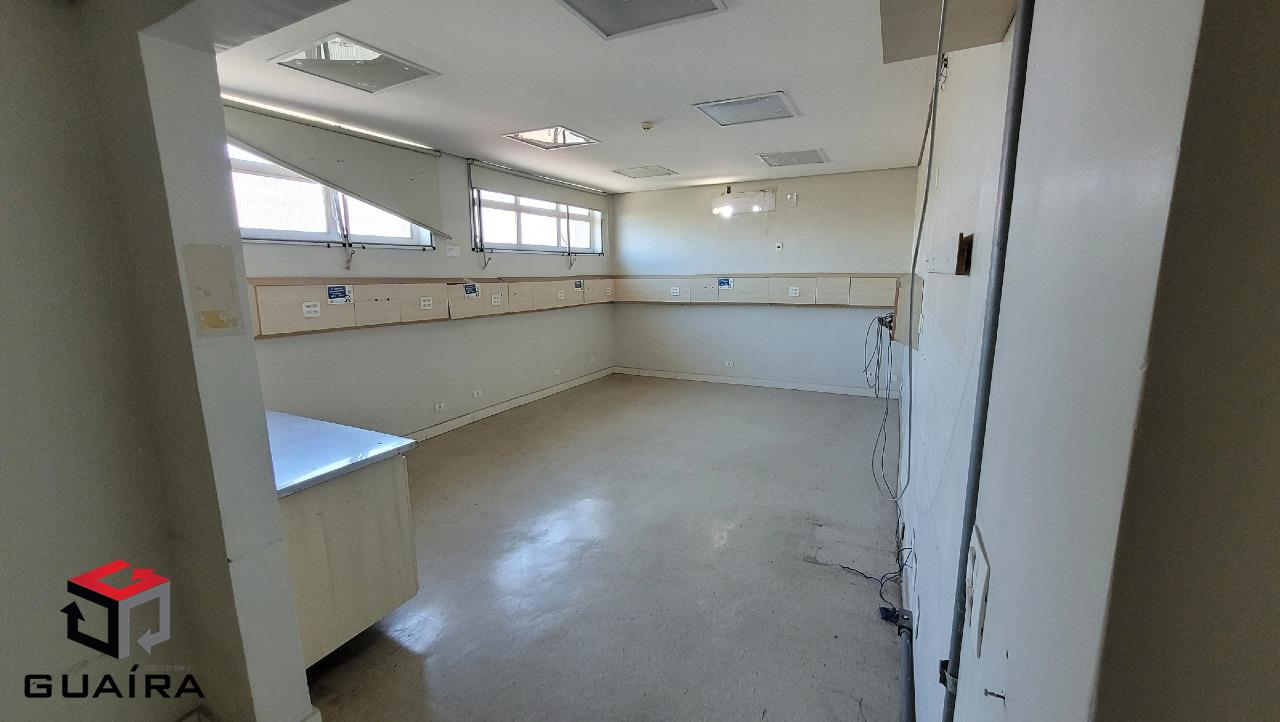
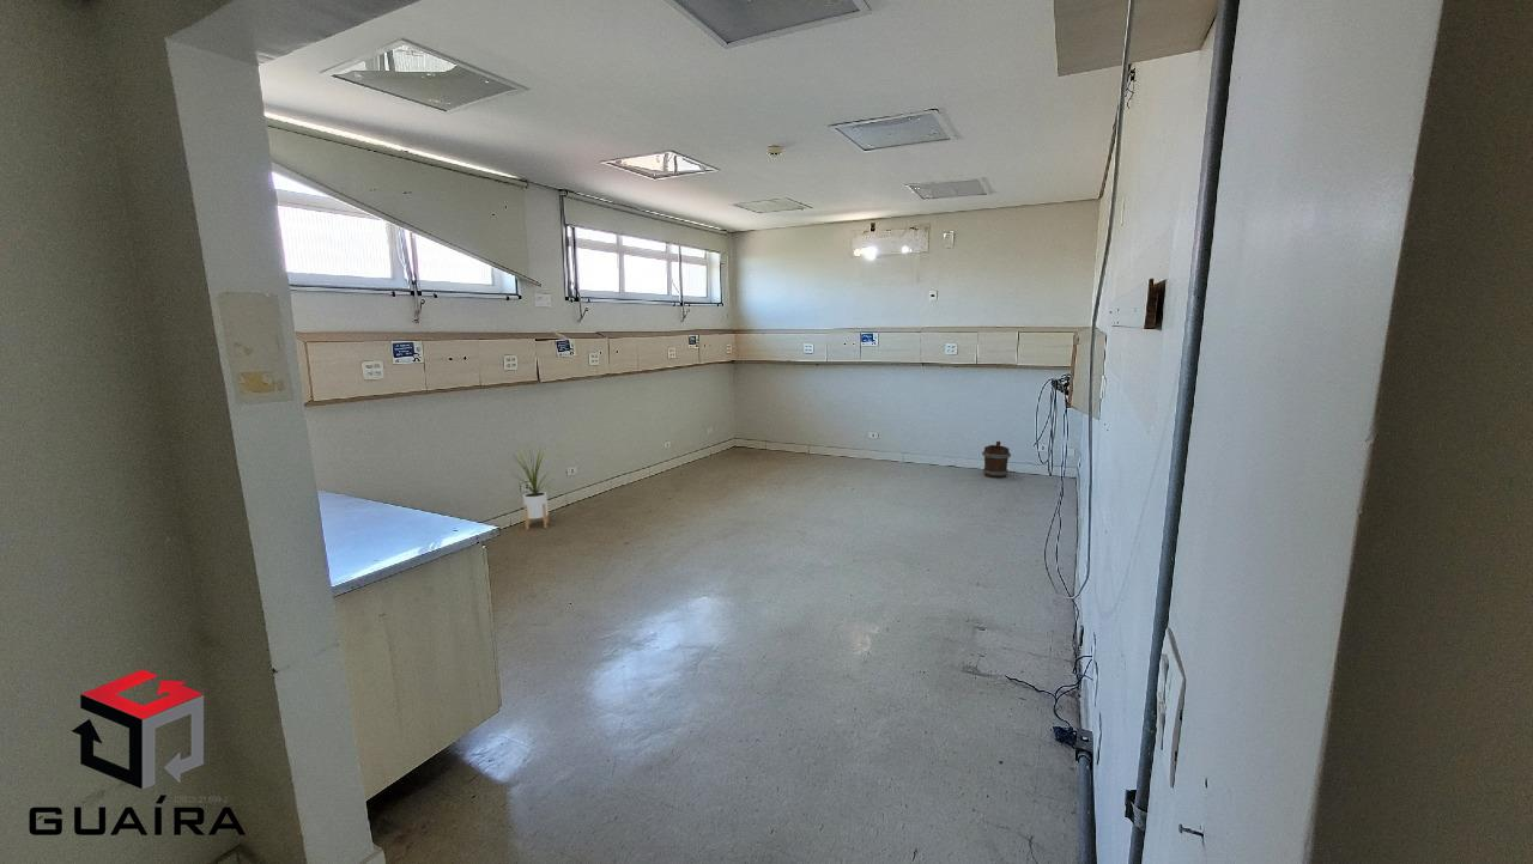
+ bucket [981,440,1012,479]
+ house plant [508,439,557,531]
